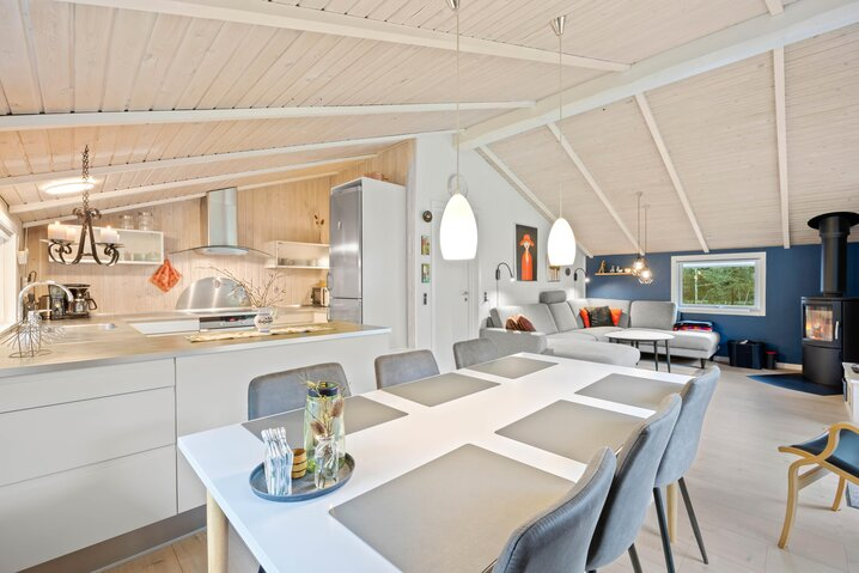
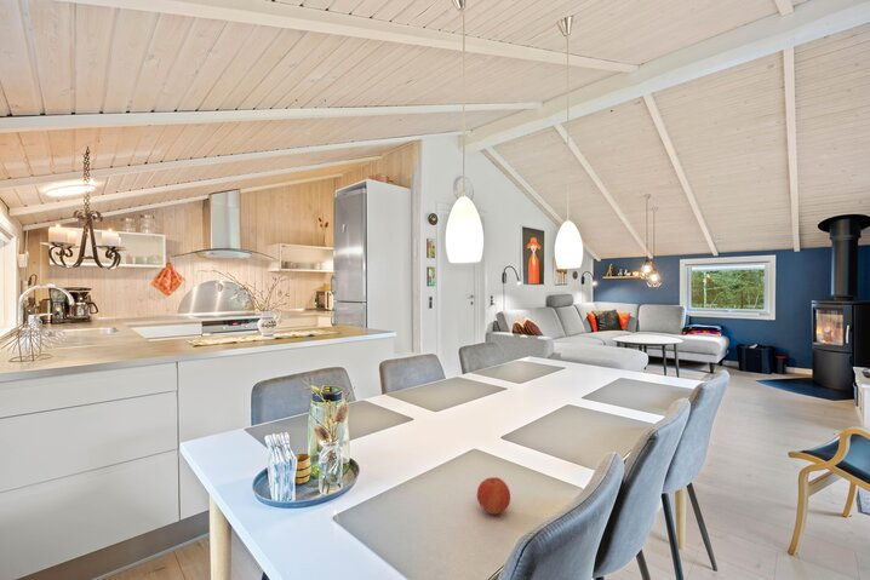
+ apple [476,476,511,516]
